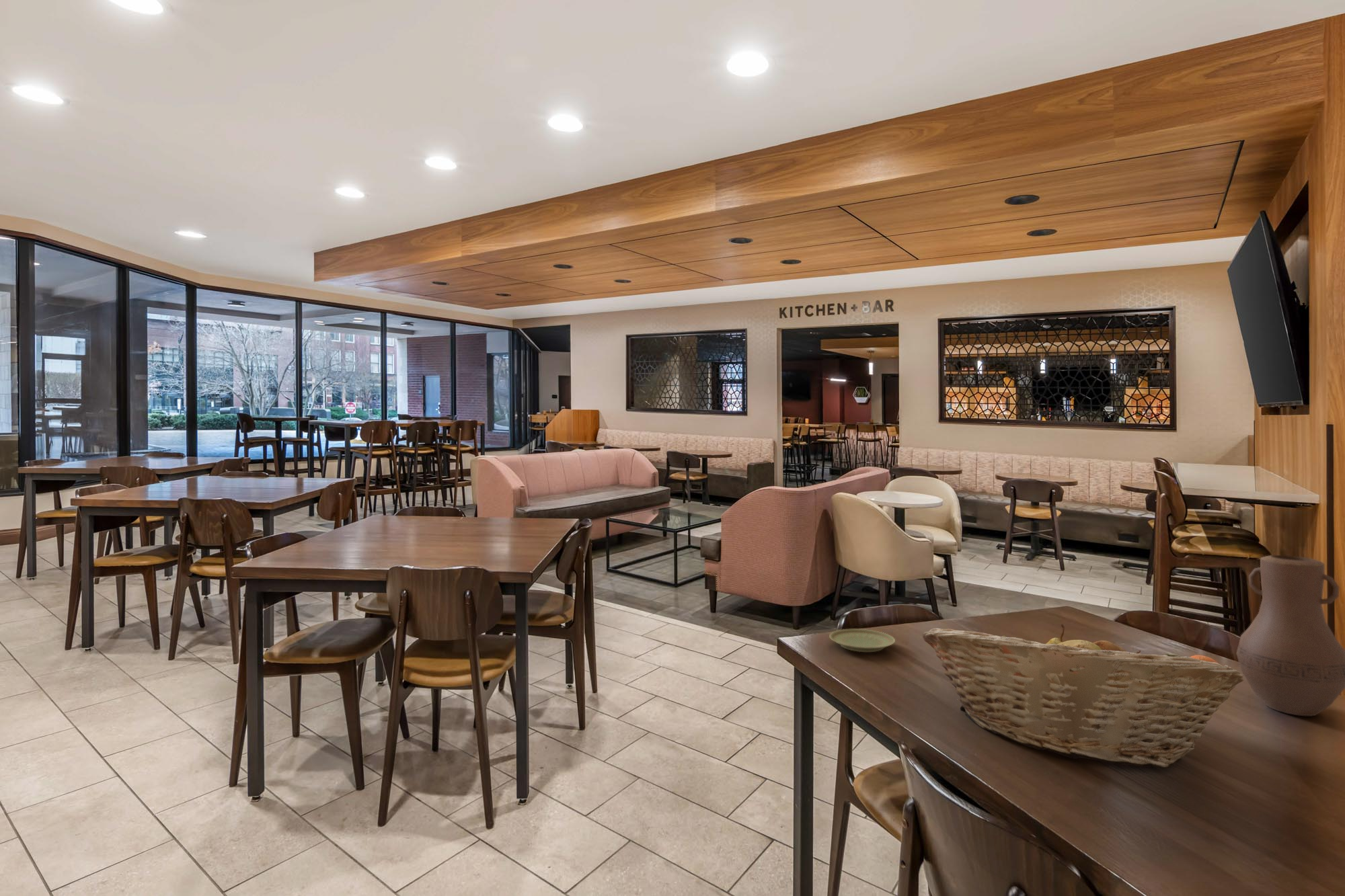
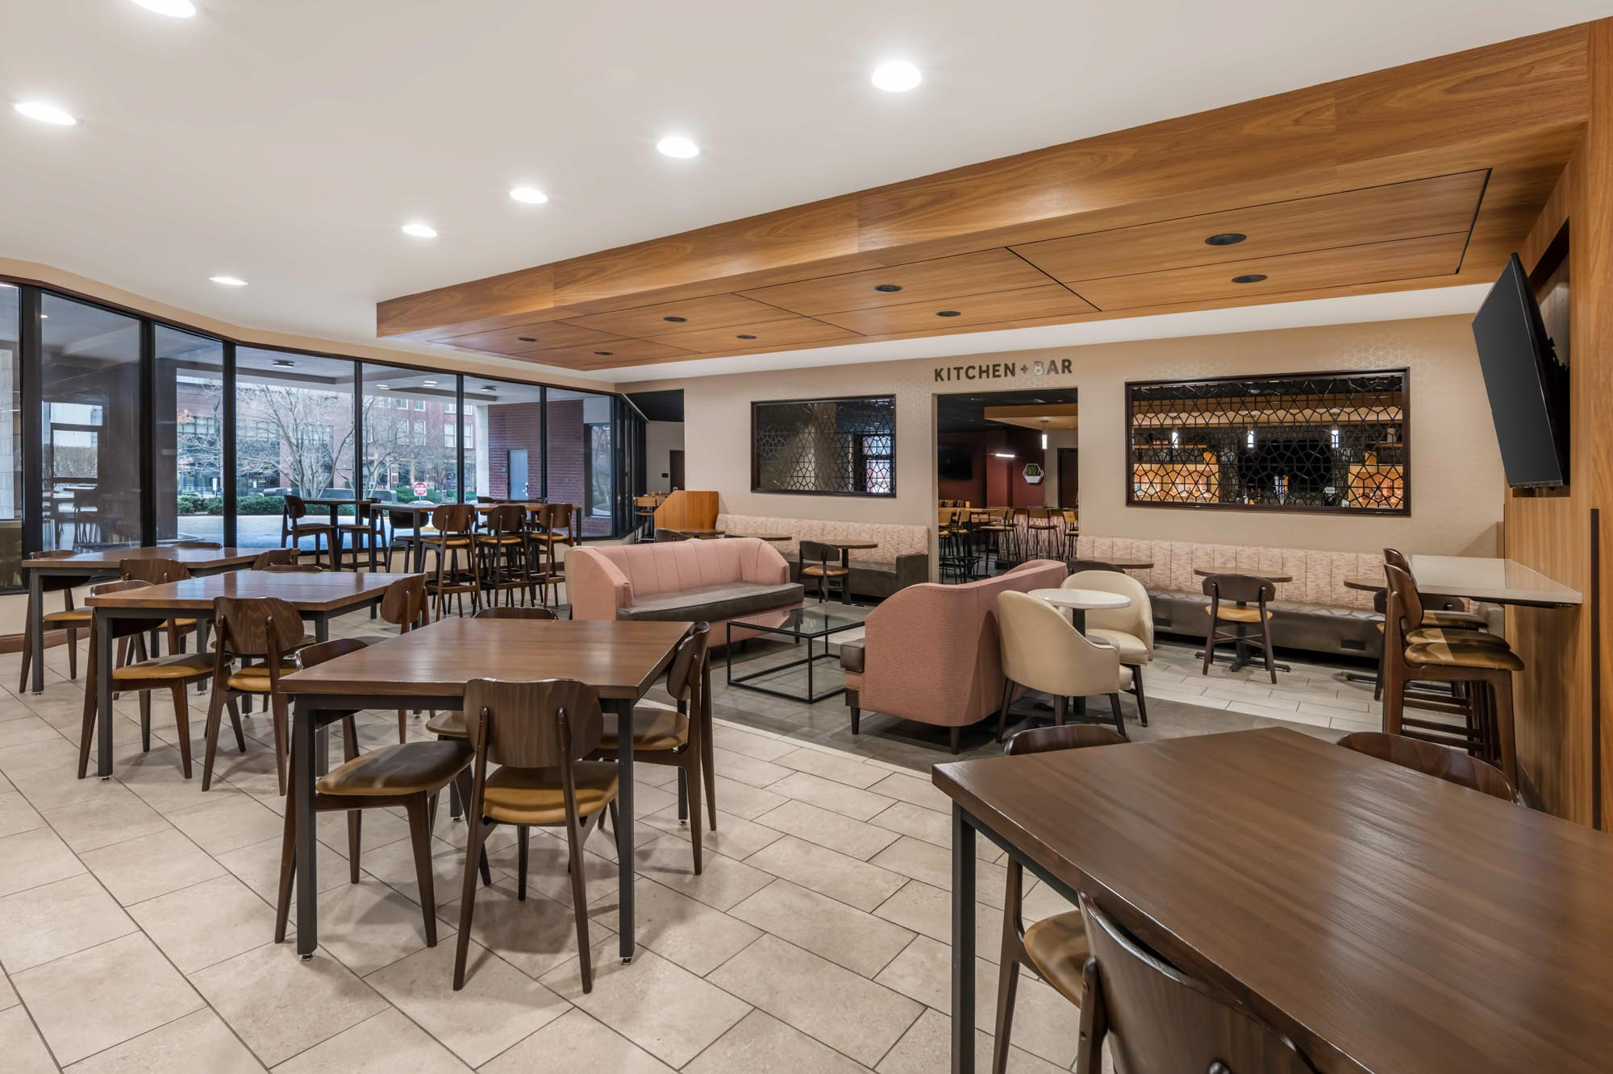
- plate [829,628,896,653]
- vase [1235,555,1345,717]
- fruit basket [921,623,1244,768]
